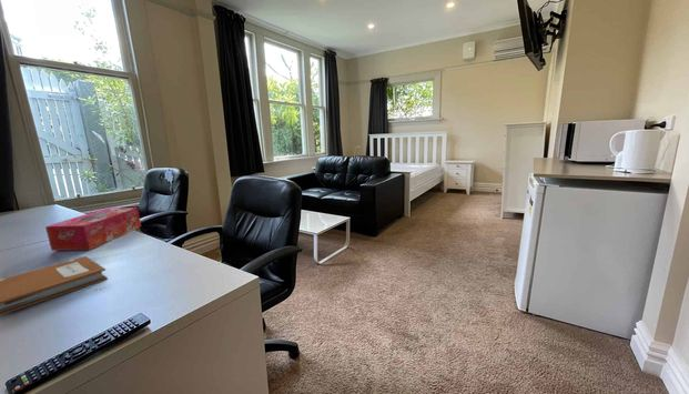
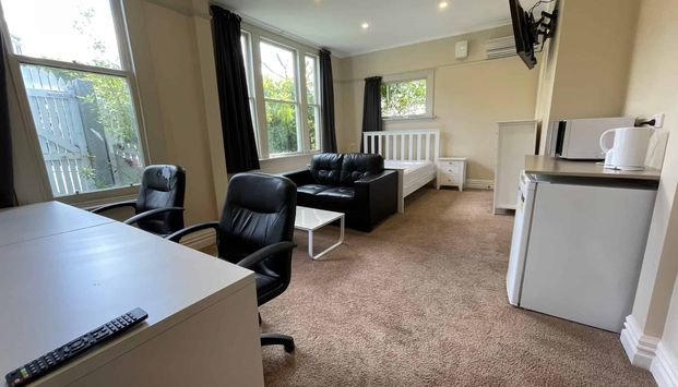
- tissue box [44,206,142,252]
- notebook [0,255,109,316]
